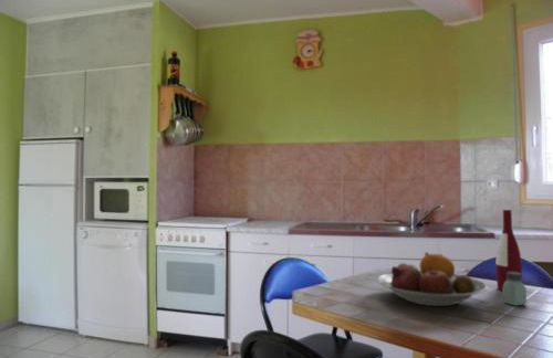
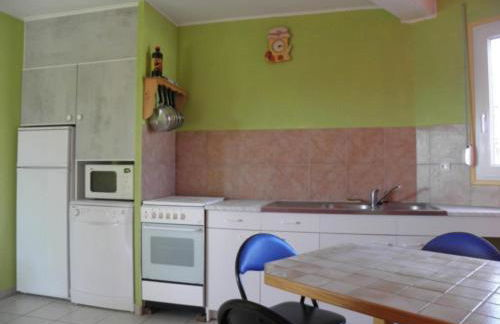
- saltshaker [502,272,528,307]
- fruit bowl [376,251,488,307]
- alcohol [494,209,523,292]
